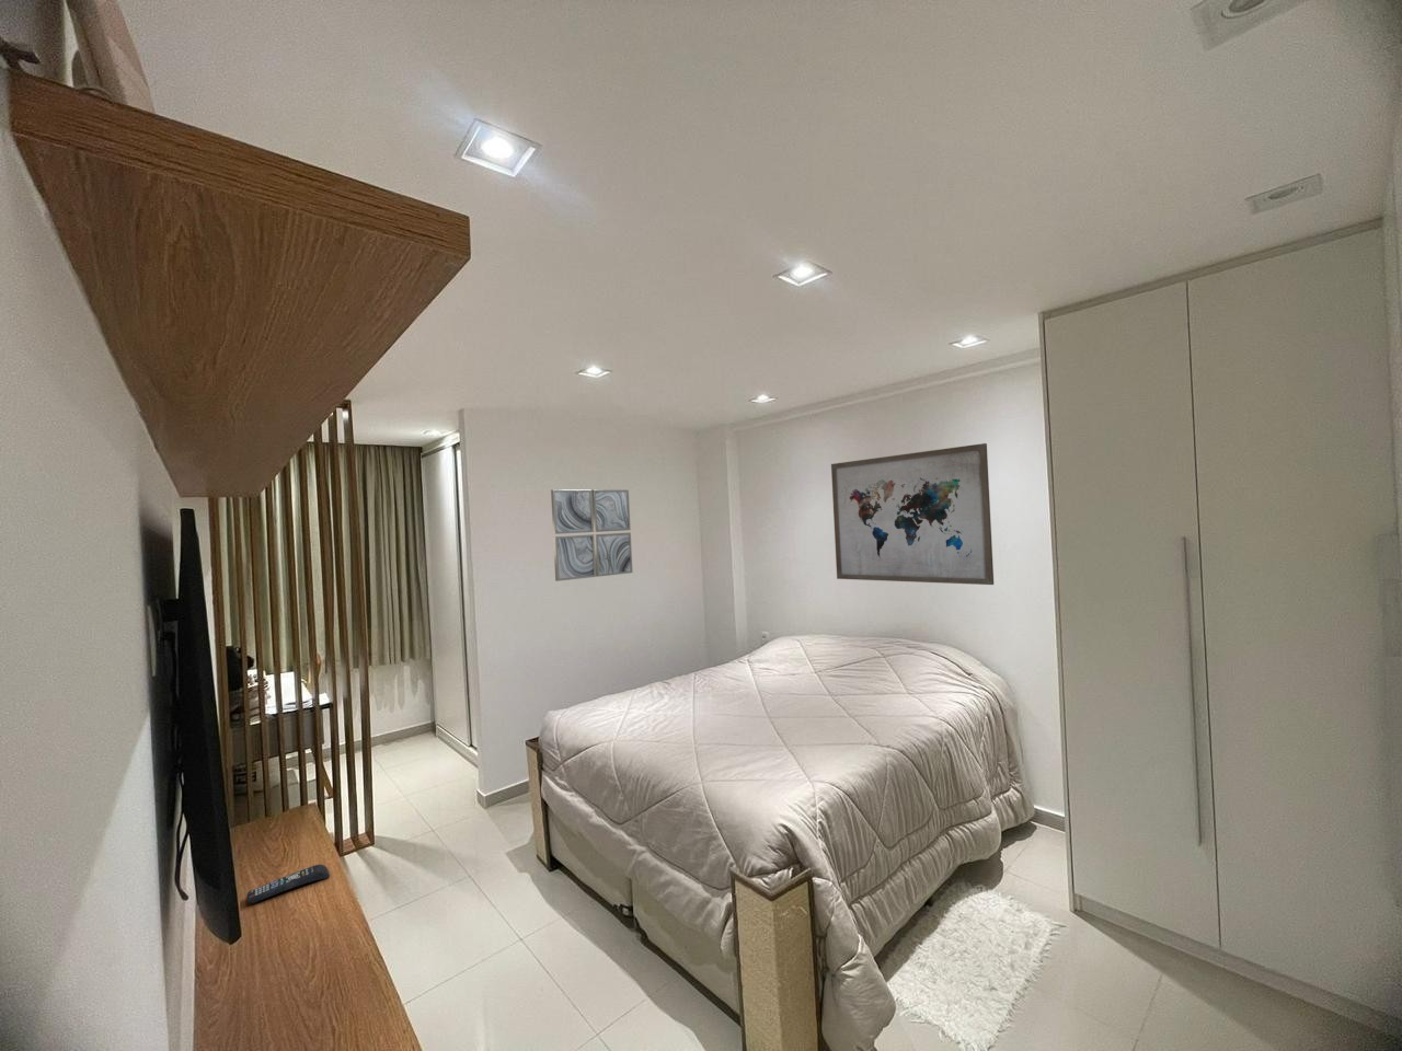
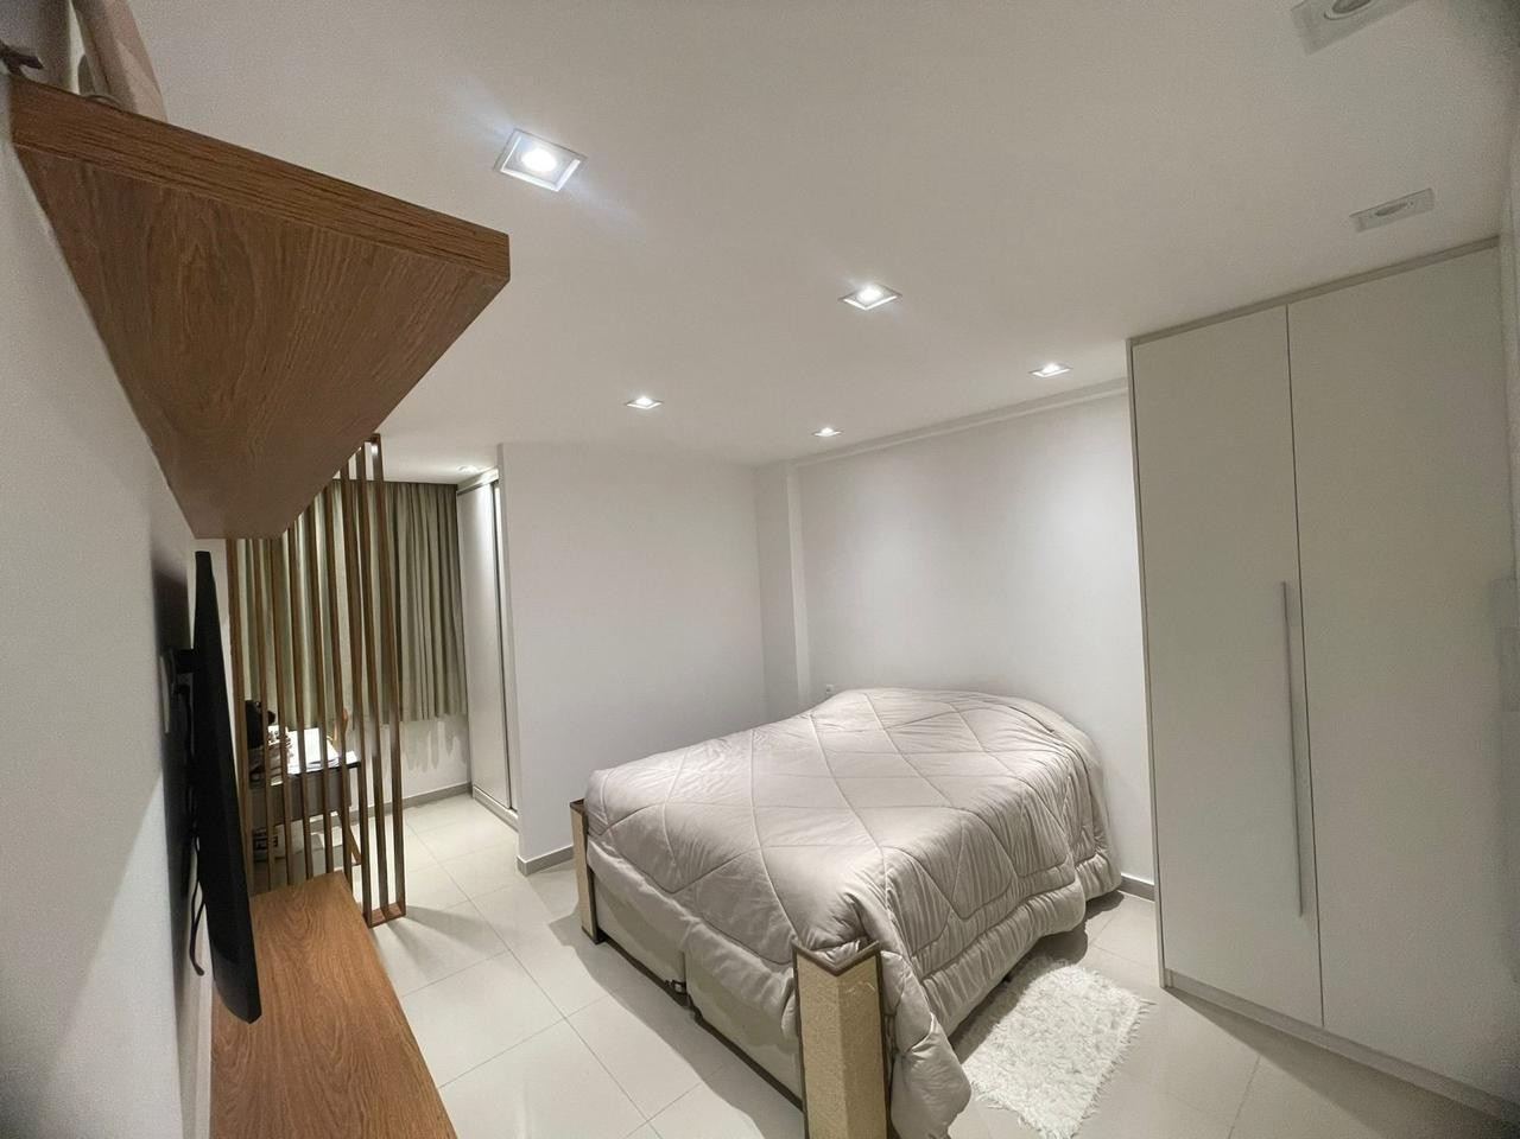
- wall art [830,443,995,586]
- wall art [550,488,634,583]
- remote control [245,863,331,904]
